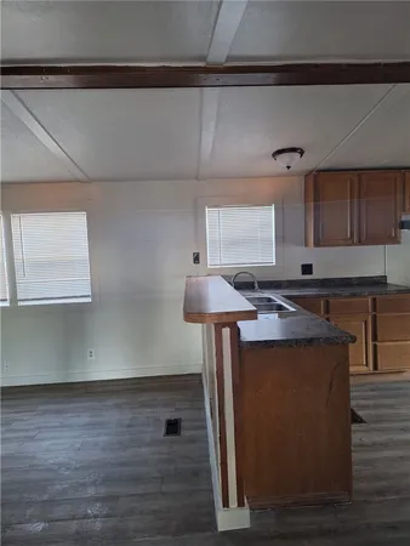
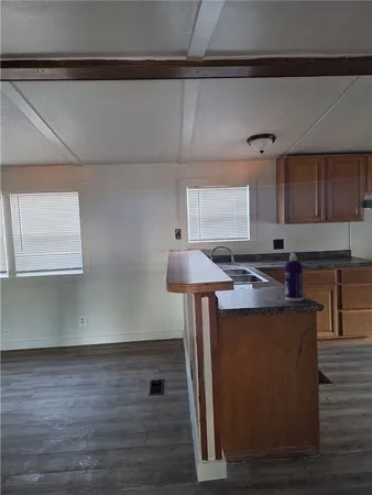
+ spray bottle [284,252,304,302]
